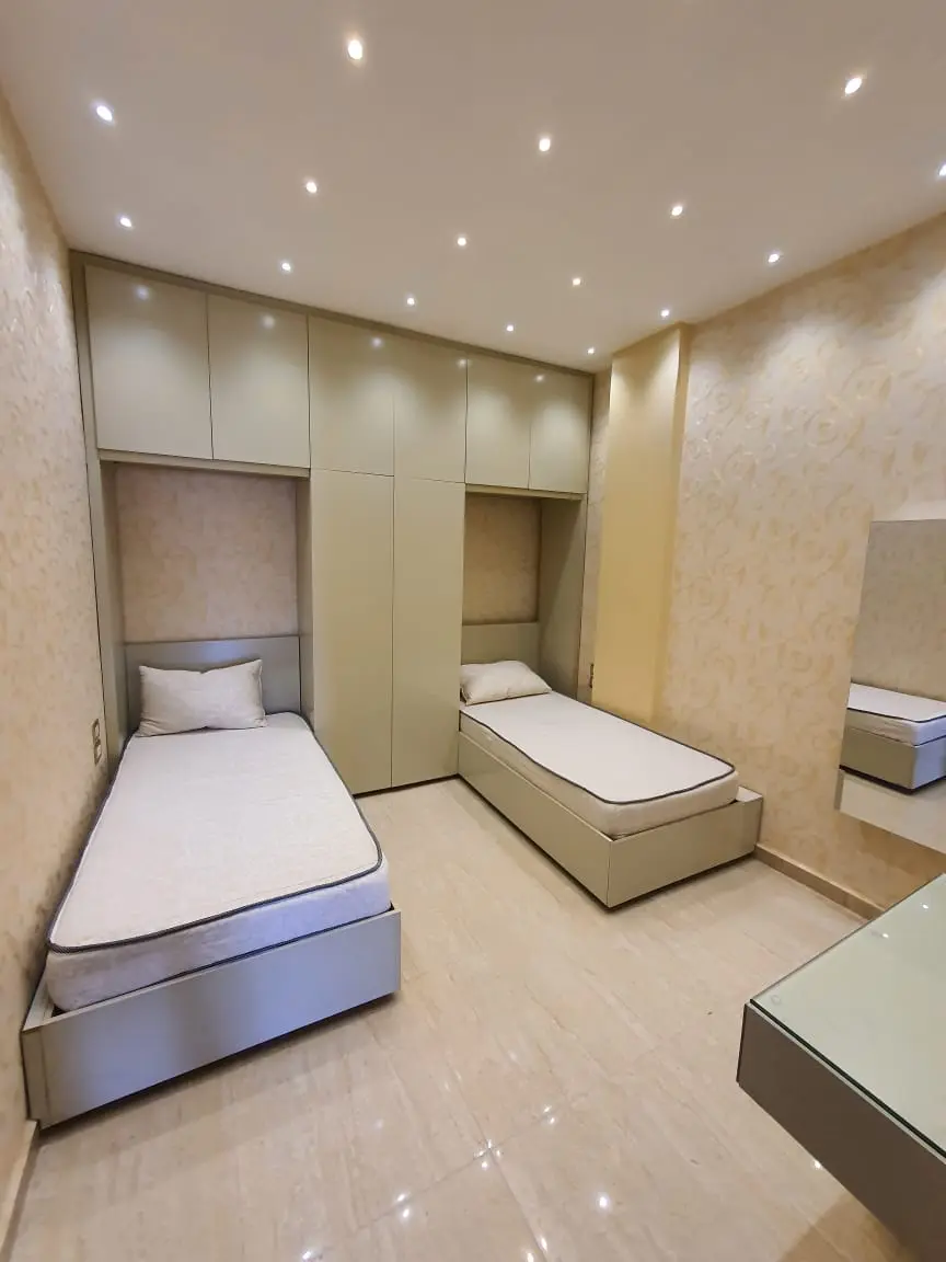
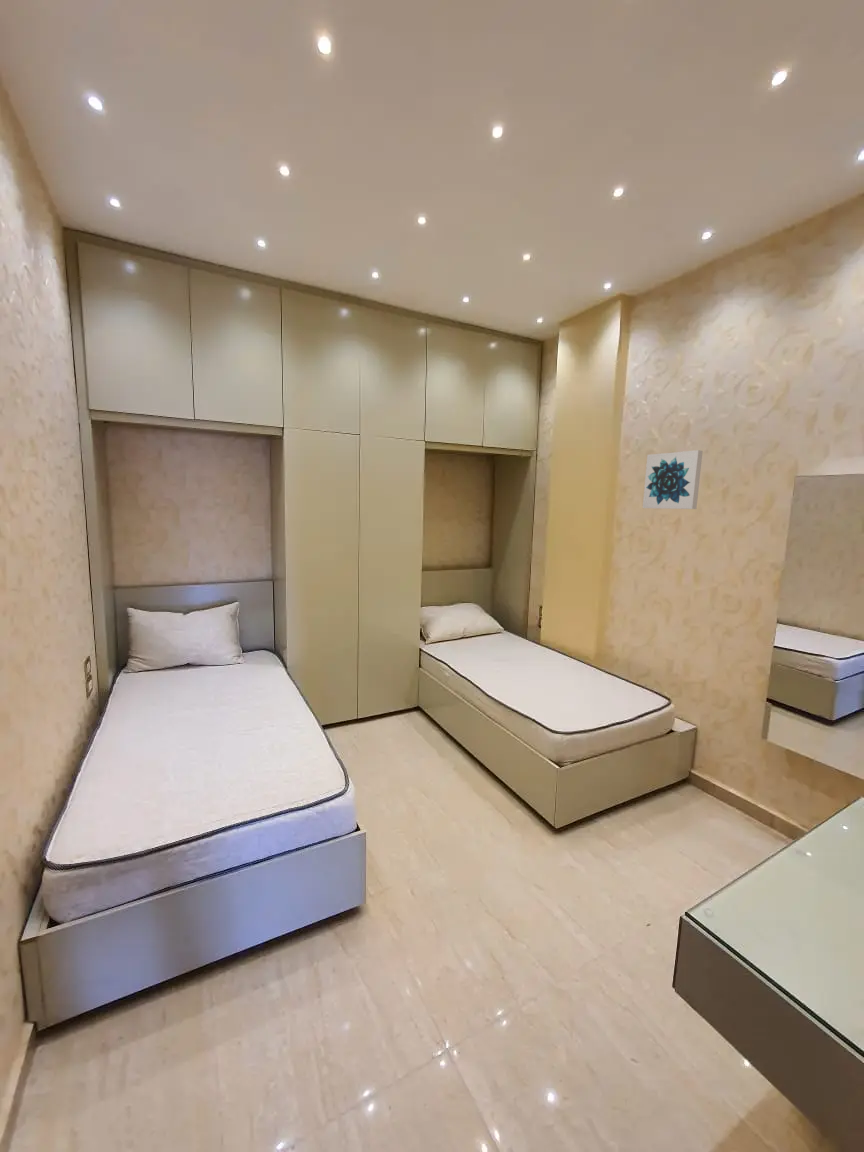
+ wall art [642,449,704,510]
